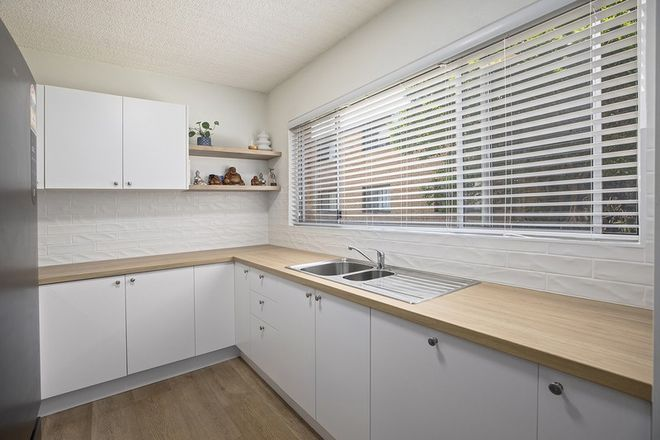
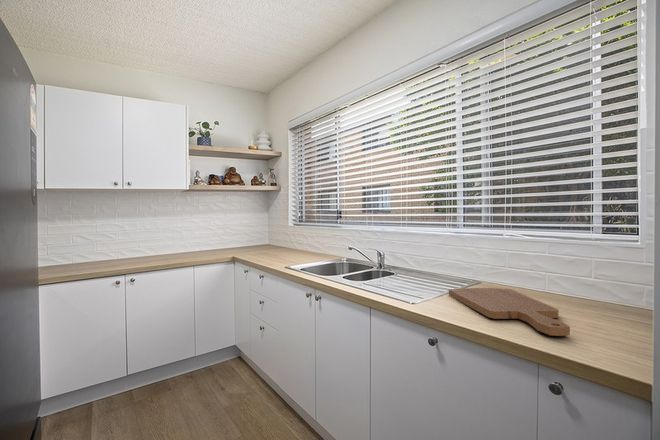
+ cutting board [448,287,571,337]
